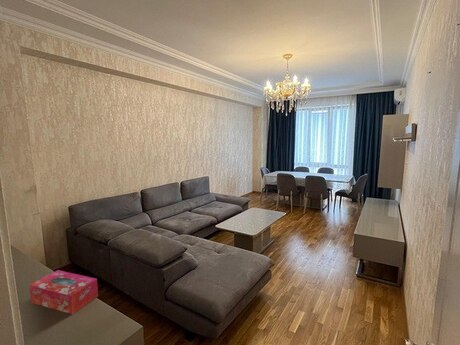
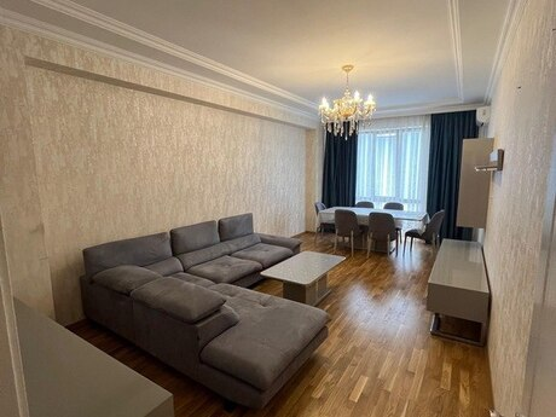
- tissue box [28,269,99,315]
